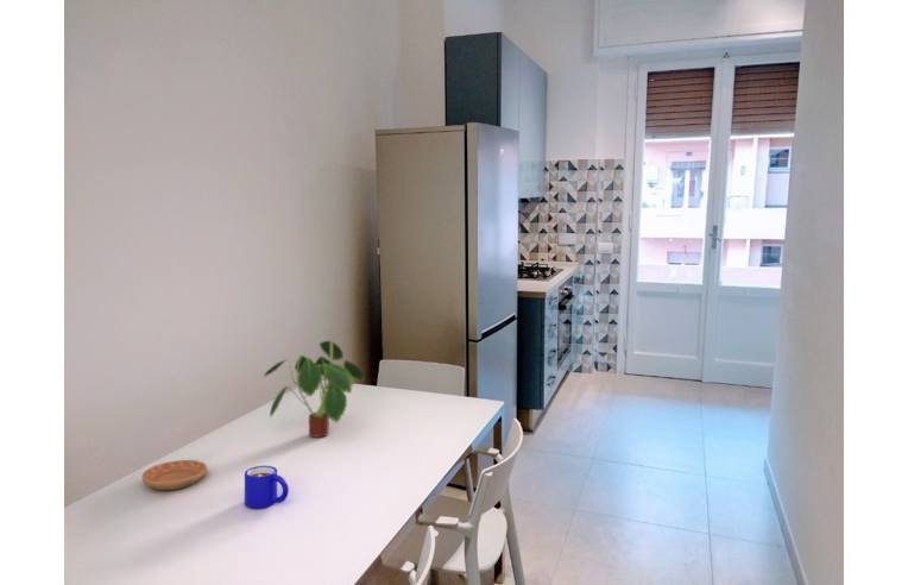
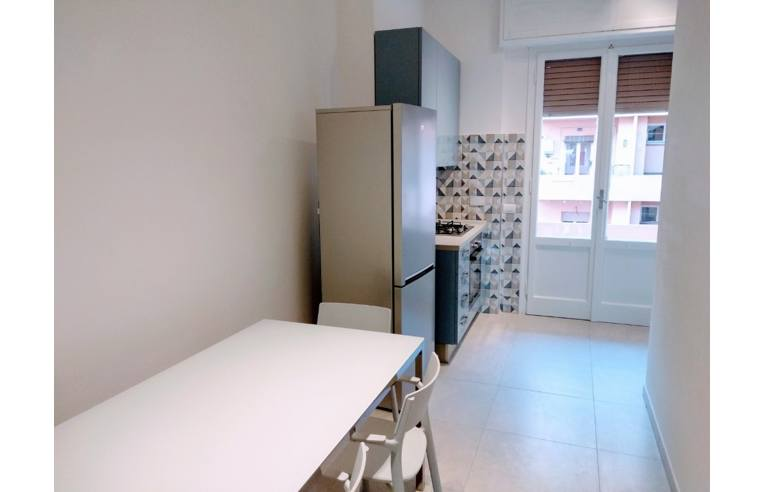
- plant [263,340,366,439]
- saucer [141,459,208,491]
- mug [244,465,290,509]
